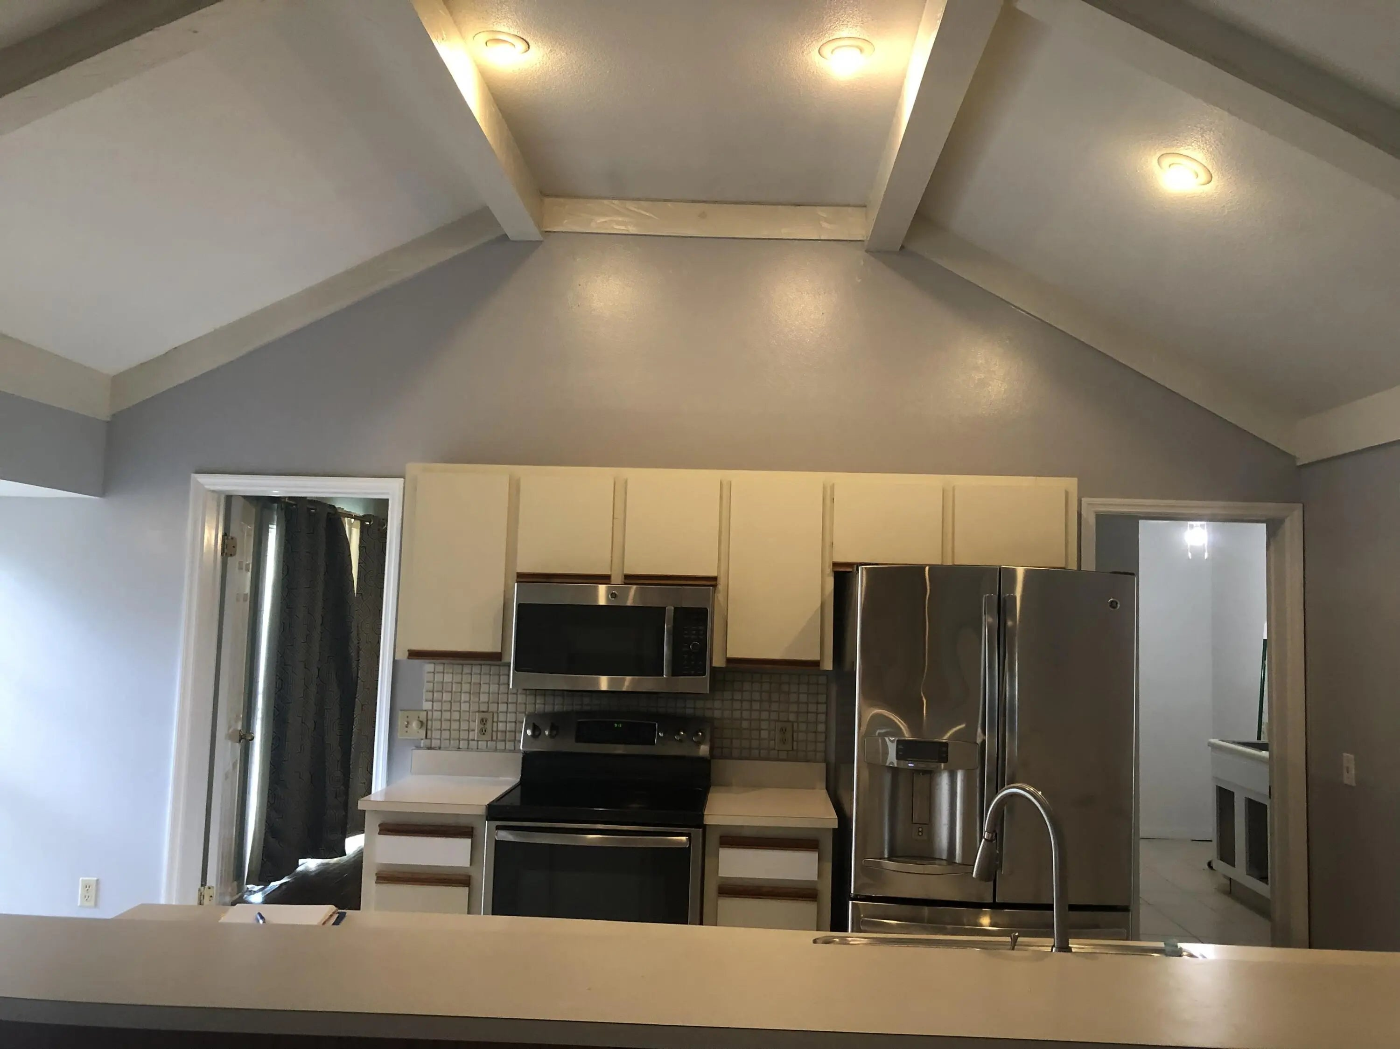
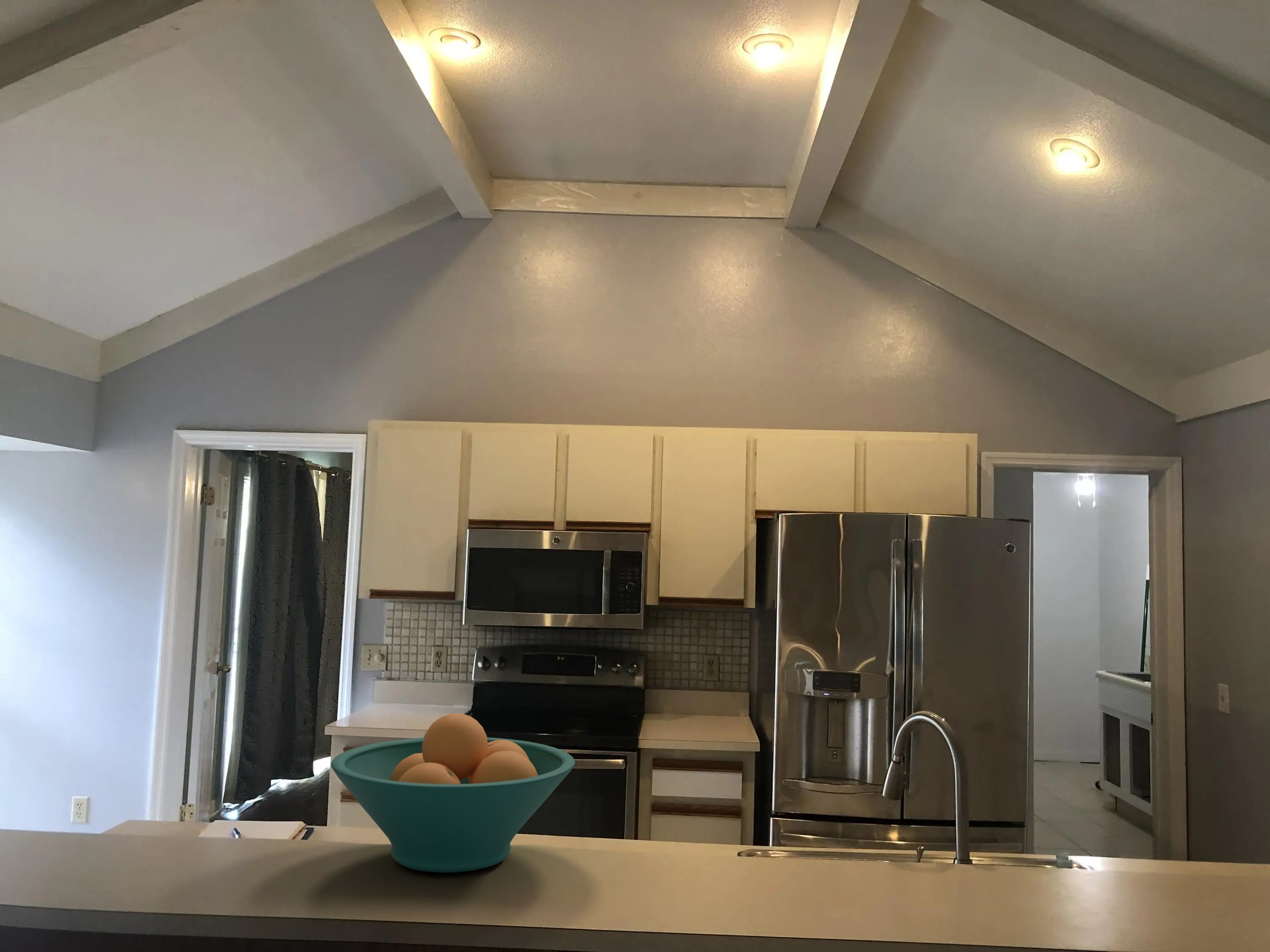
+ fruit bowl [331,713,576,873]
